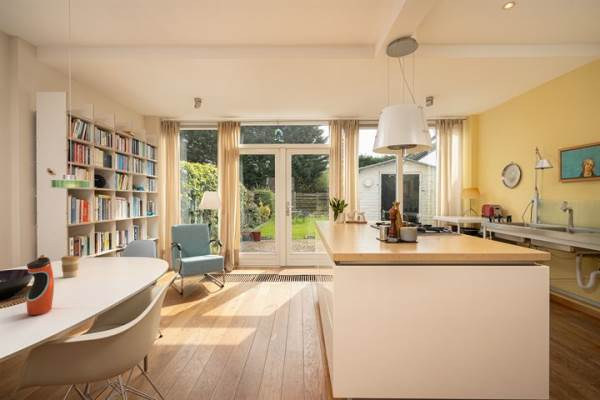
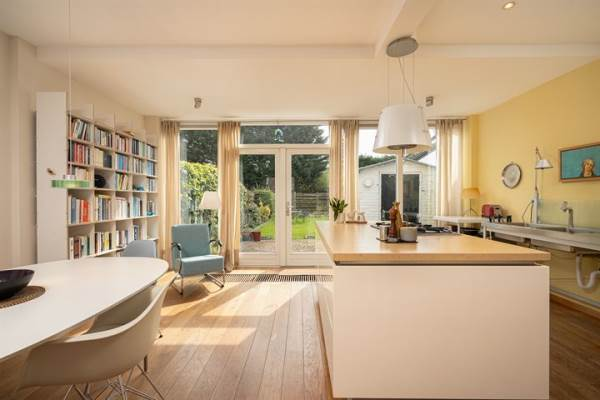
- water bottle [26,254,55,316]
- coffee cup [60,254,81,279]
